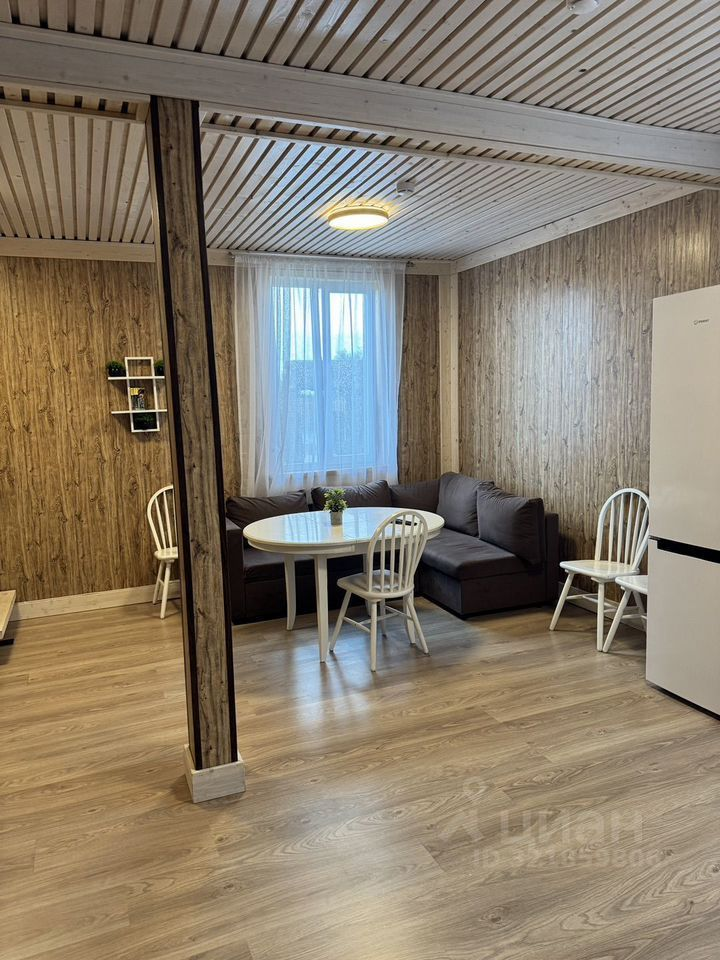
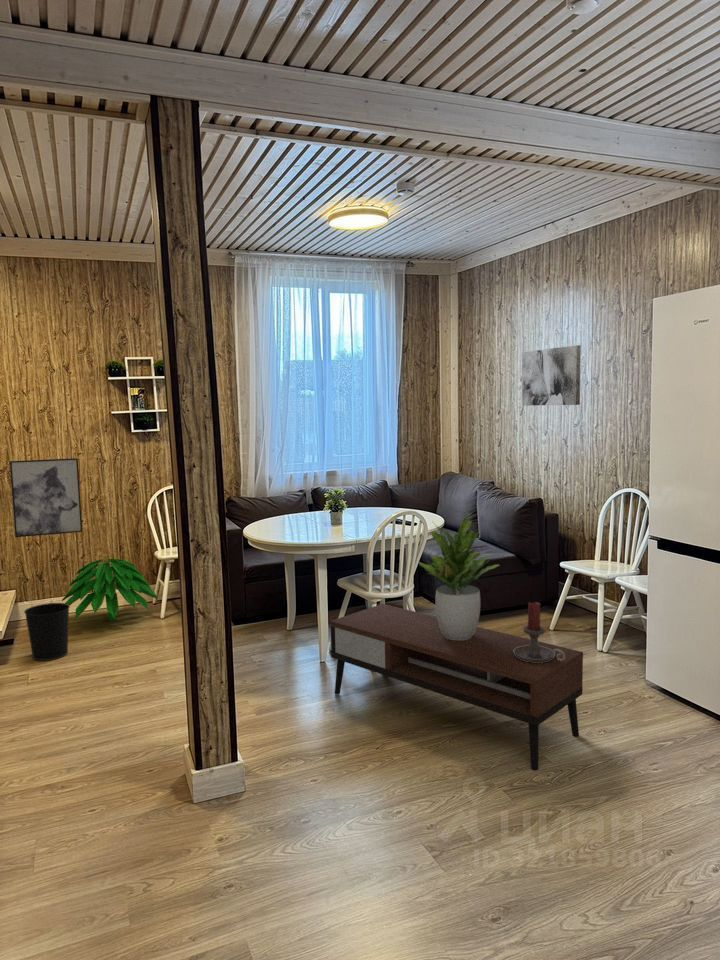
+ potted plant [418,512,501,640]
+ wastebasket [23,602,71,662]
+ coffee table [329,603,584,771]
+ wall art [9,457,83,538]
+ indoor plant [61,552,160,622]
+ candle holder [513,601,565,663]
+ wall art [521,344,582,406]
